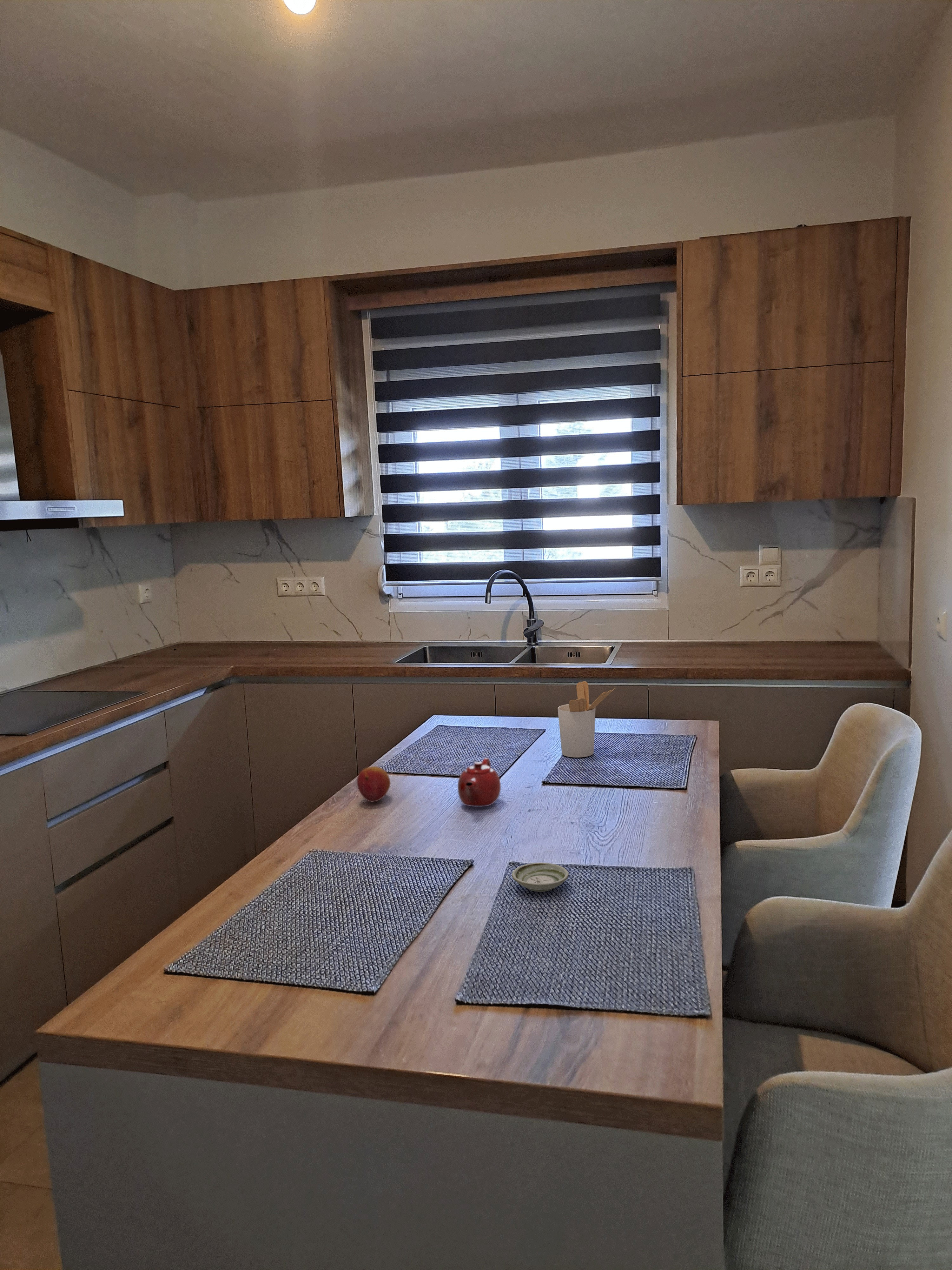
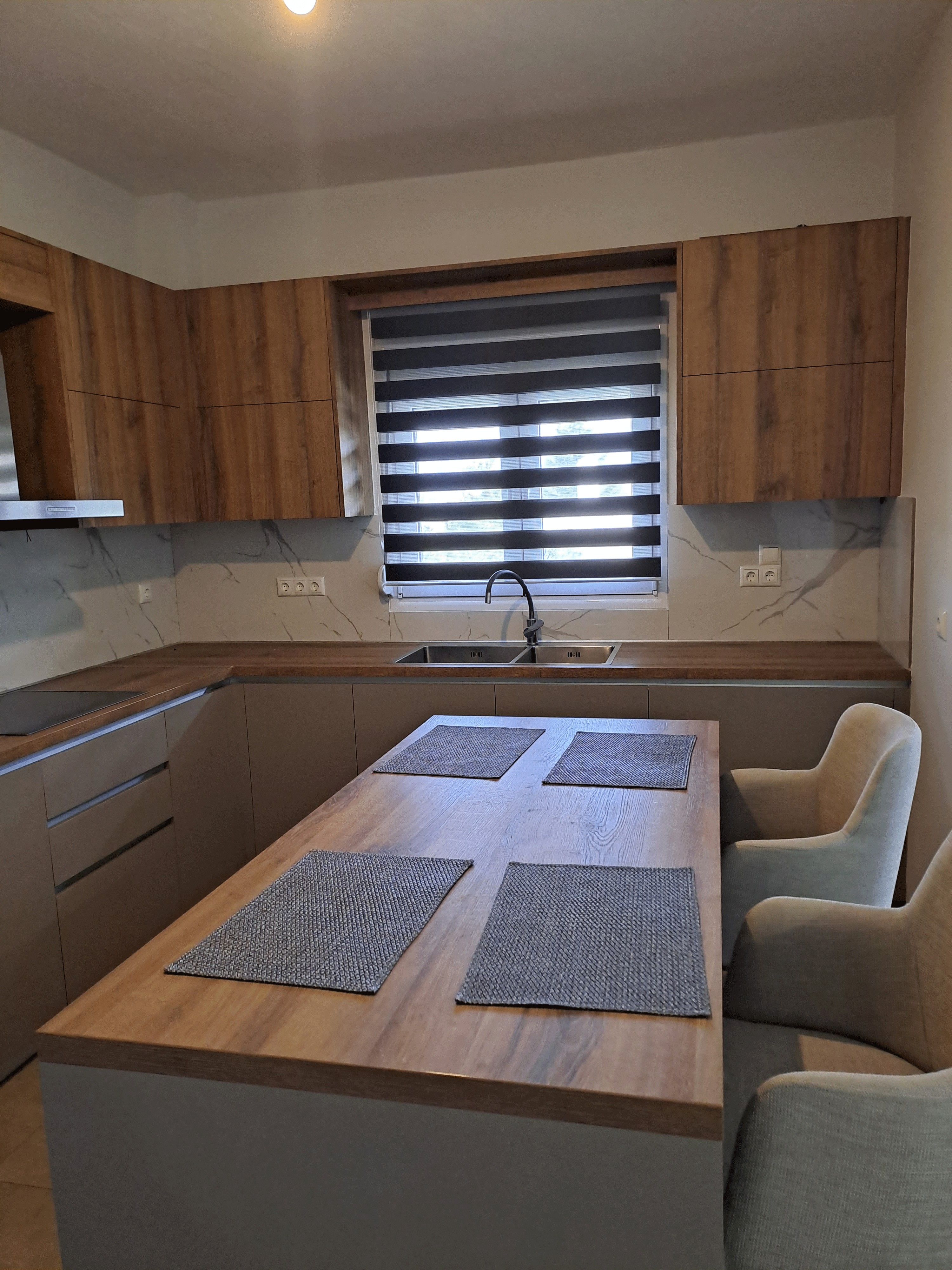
- utensil holder [558,681,616,758]
- saucer [512,862,569,892]
- fruit [357,766,391,802]
- teapot [457,757,501,807]
